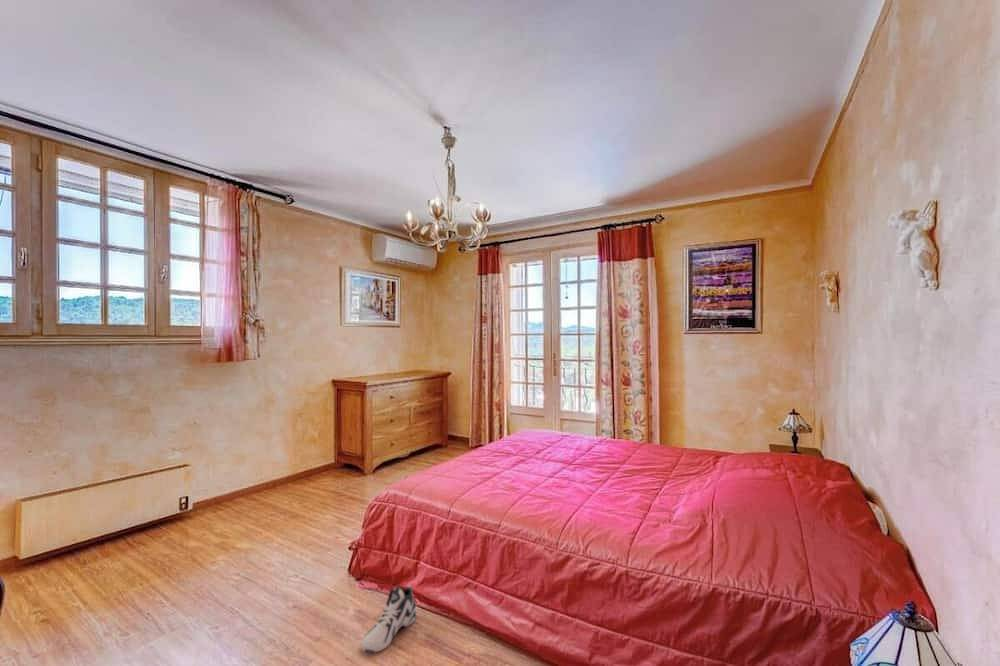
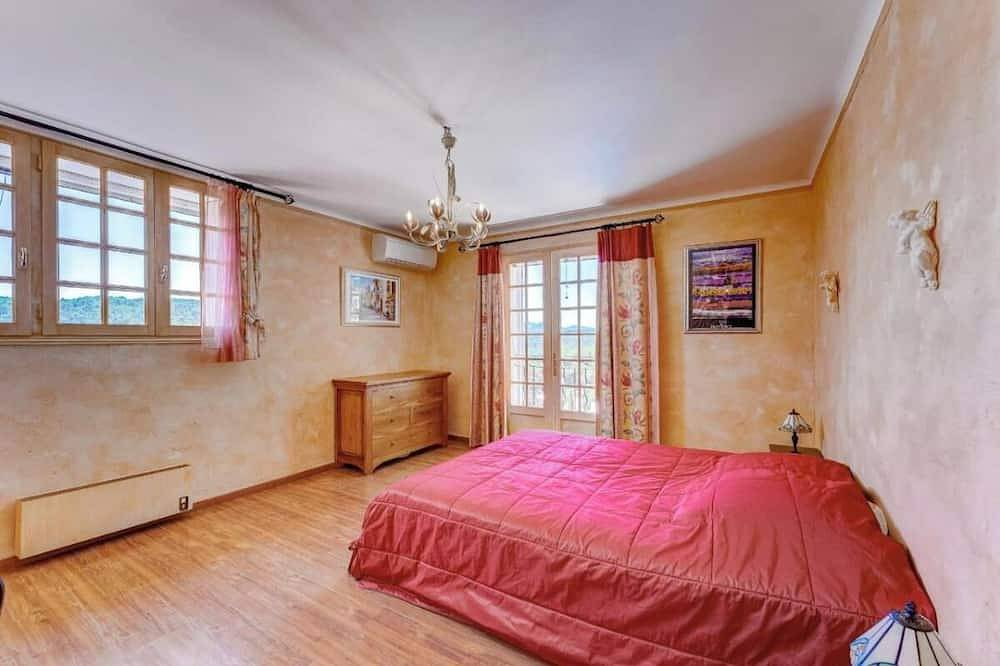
- sneaker [360,584,418,654]
